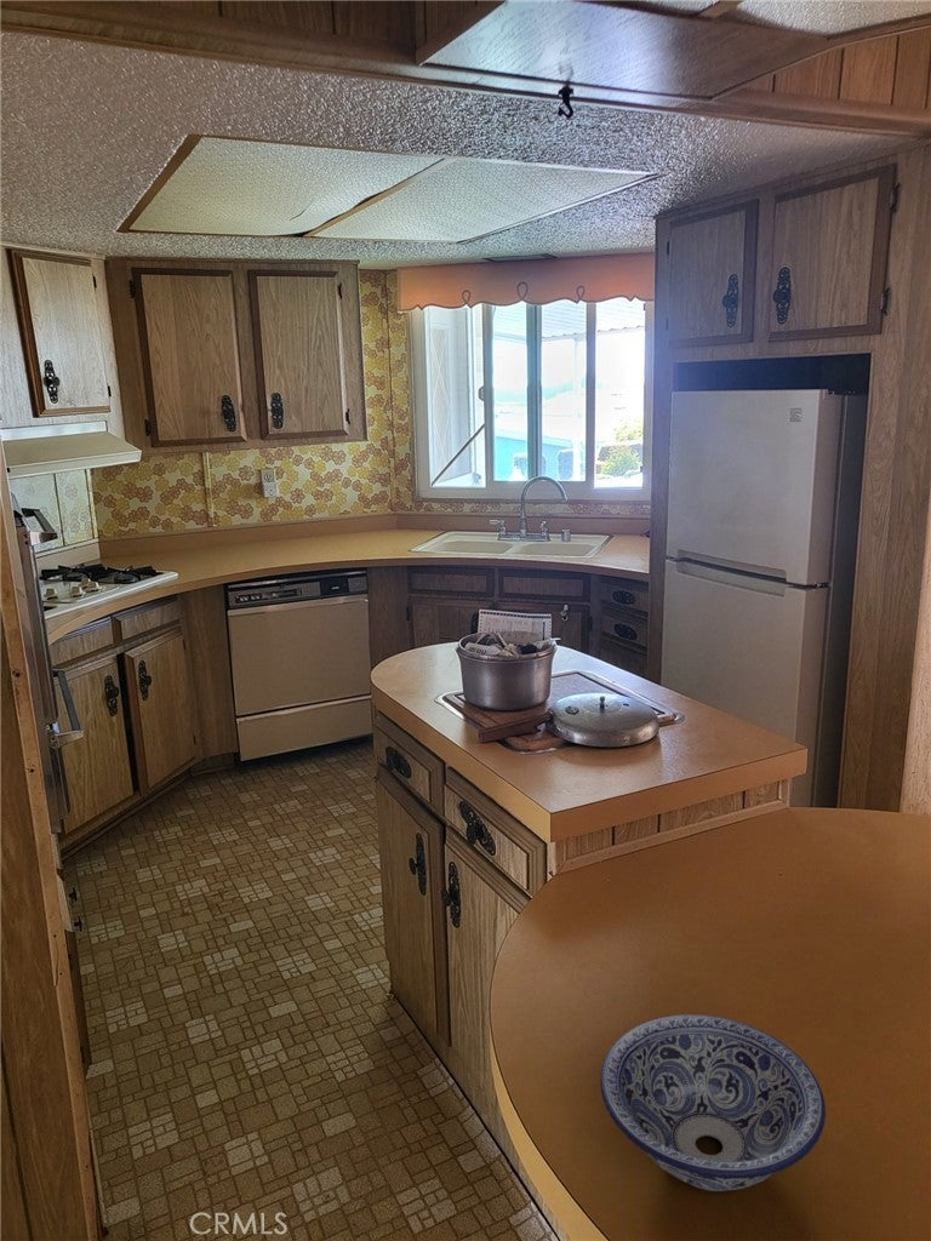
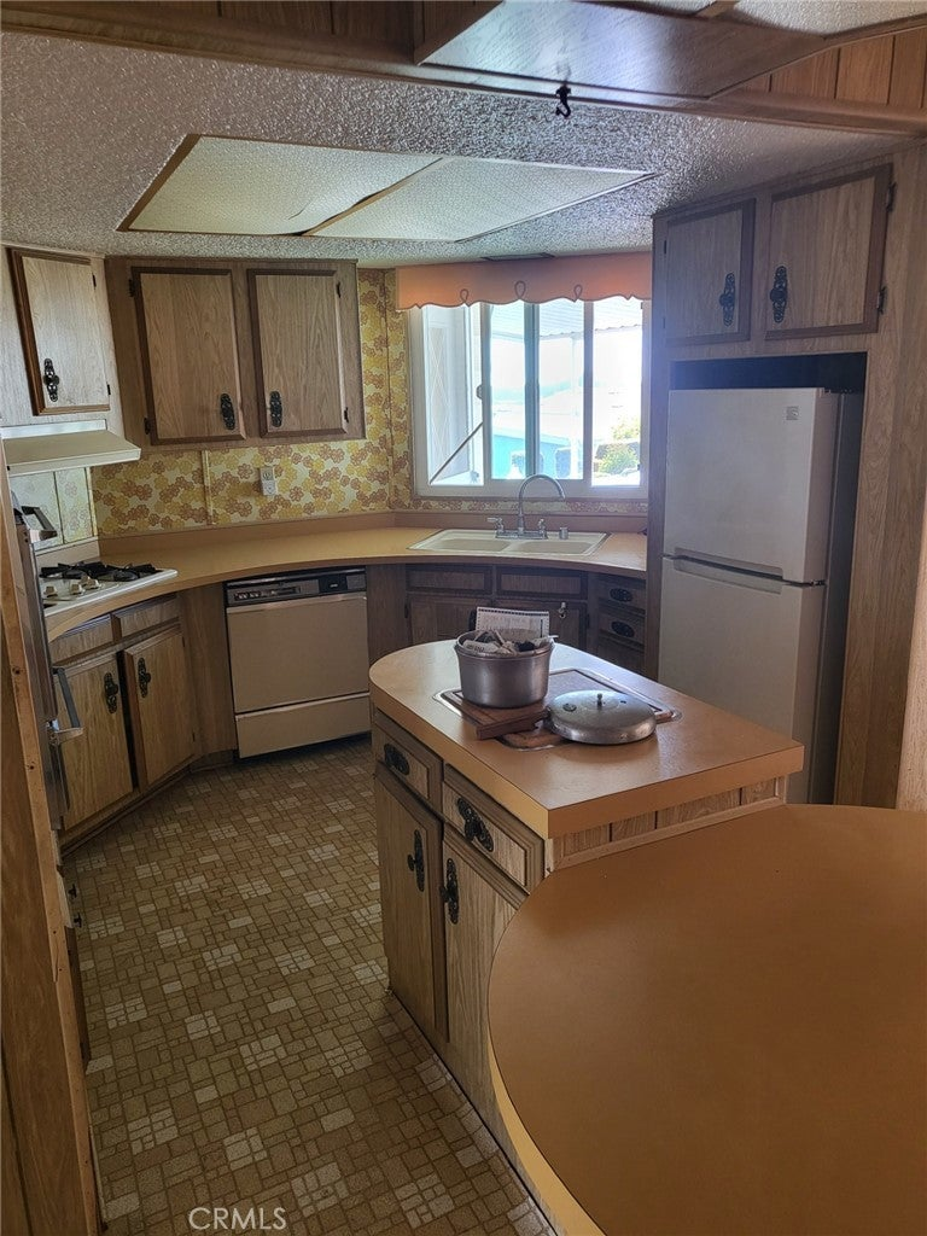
- bowl [599,1013,827,1193]
